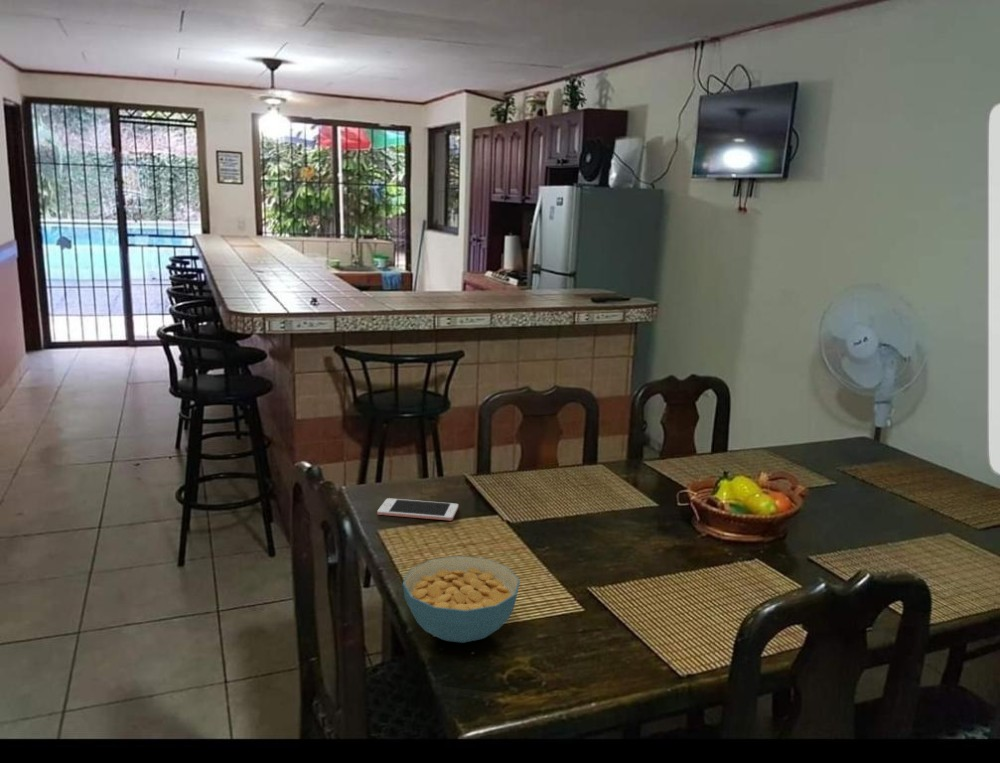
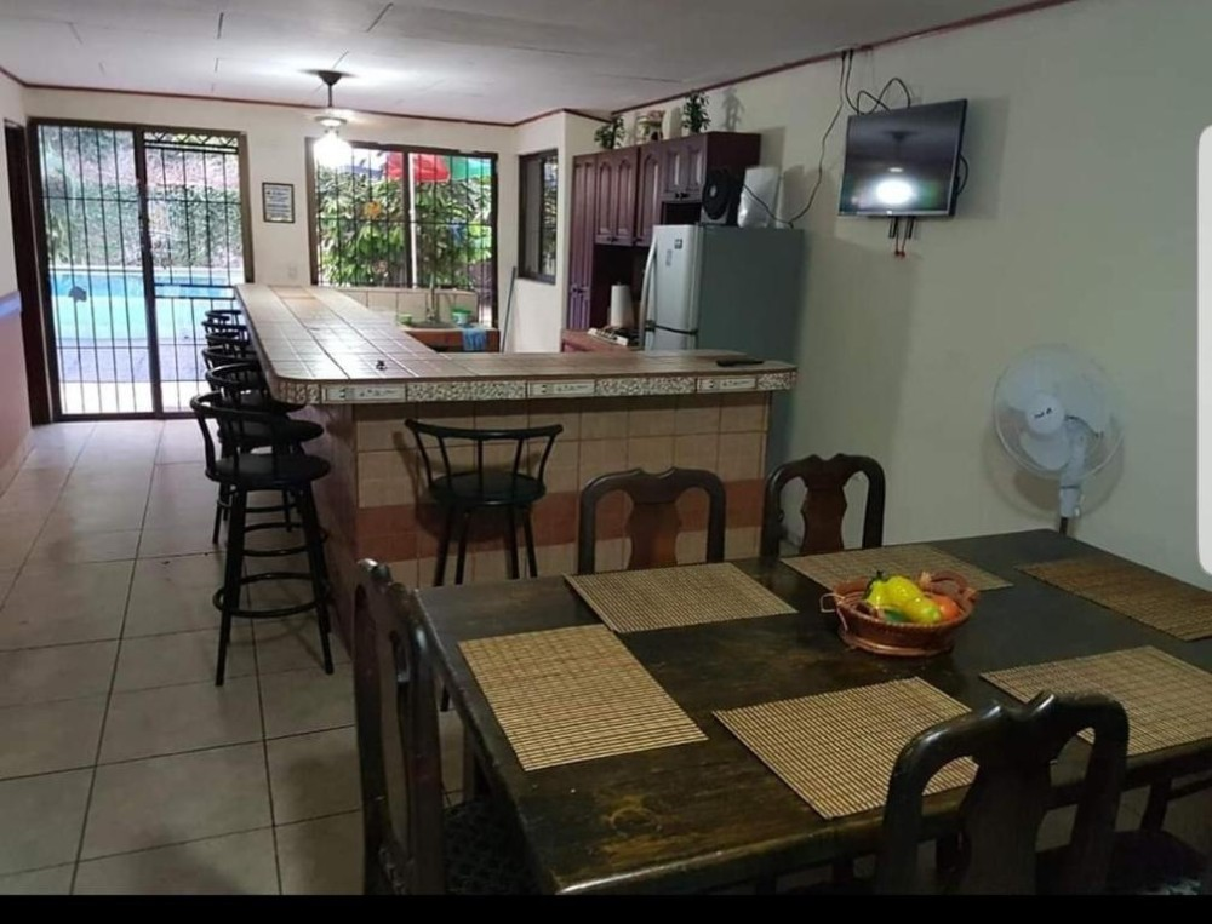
- cell phone [376,497,459,522]
- cereal bowl [402,555,521,644]
